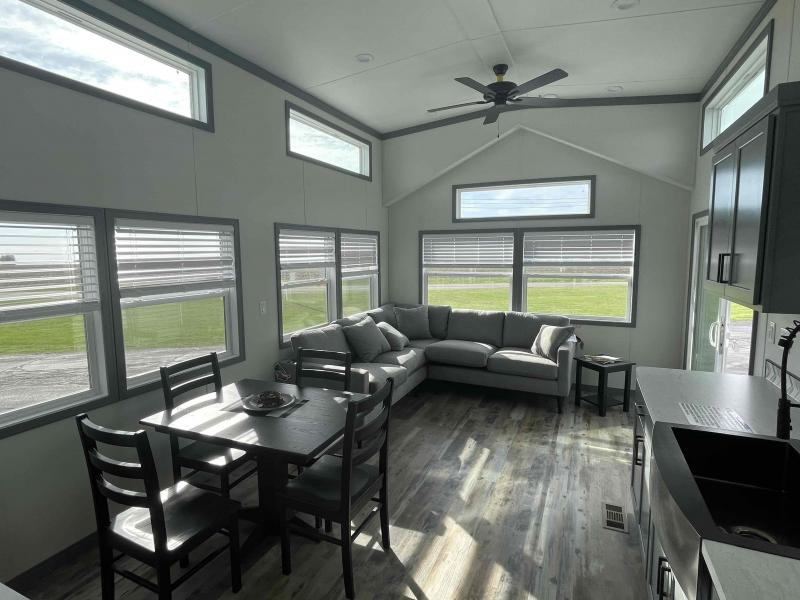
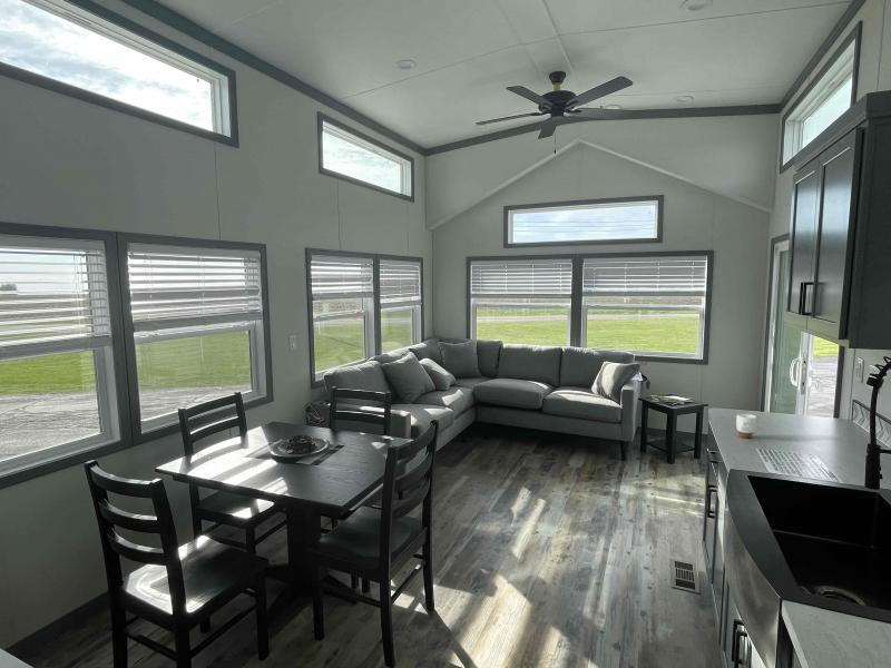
+ mug [735,413,757,439]
